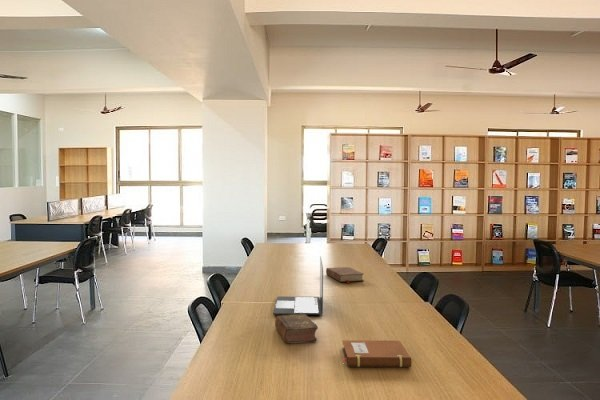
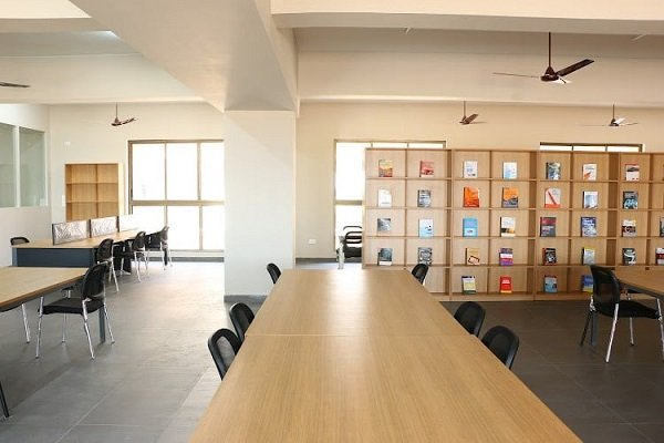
- book [274,314,319,344]
- laptop [272,255,324,316]
- book [325,266,365,284]
- notebook [341,339,413,368]
